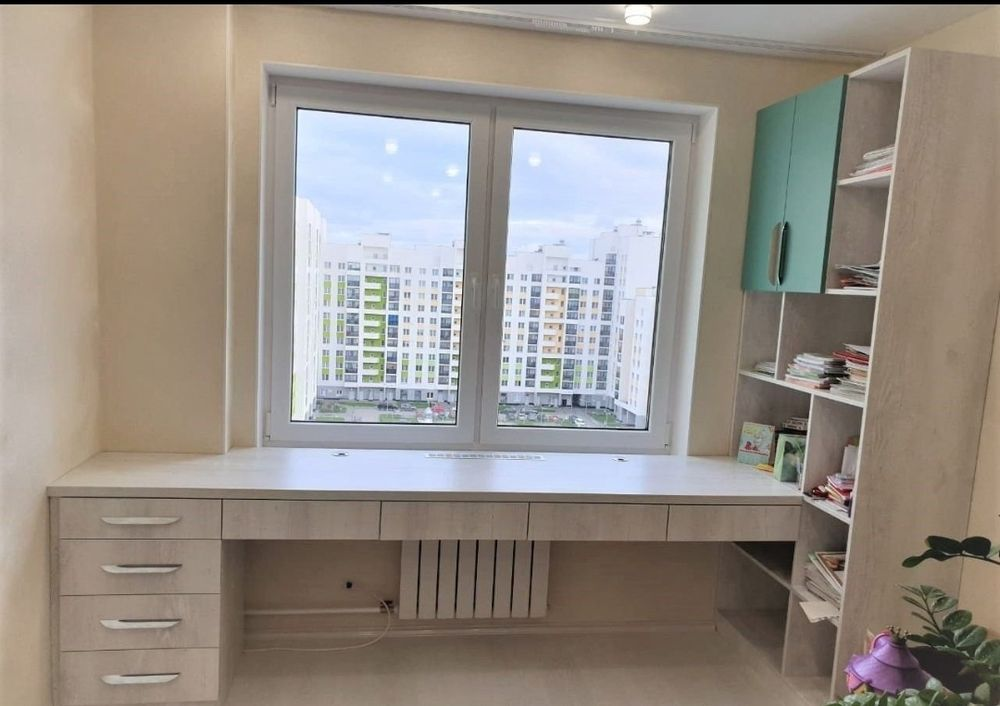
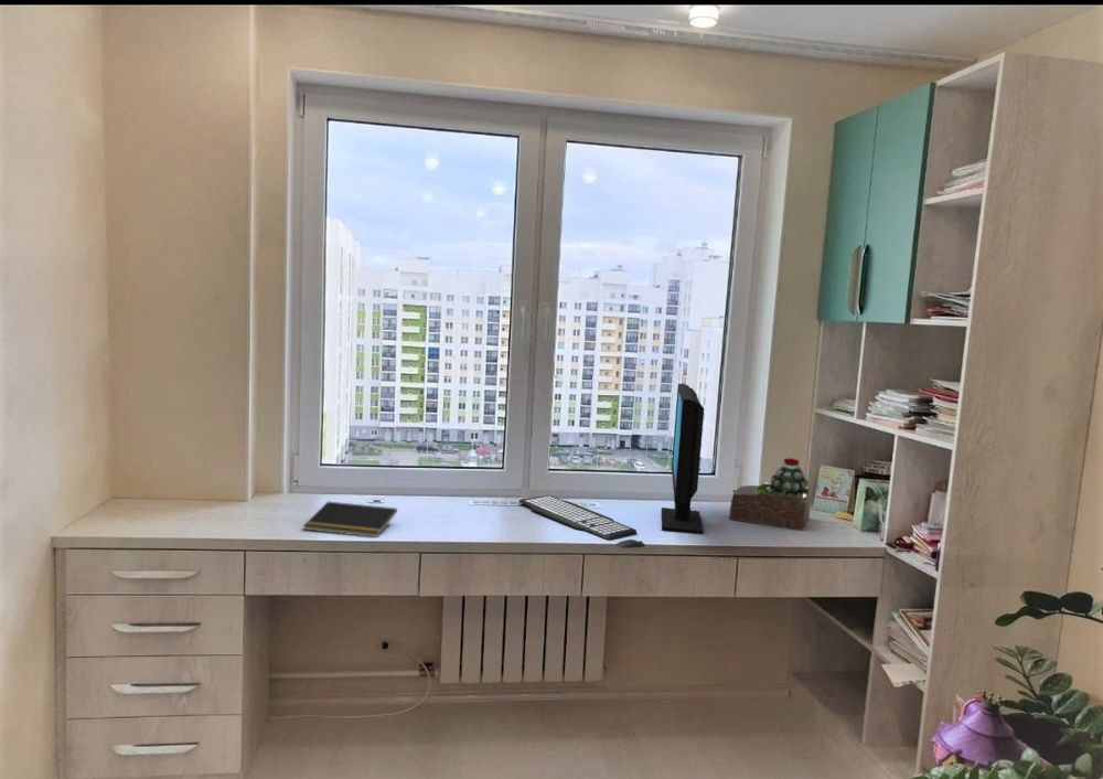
+ computer monitor [661,383,705,535]
+ keyboard [517,494,646,548]
+ succulent plant [728,457,812,532]
+ notepad [302,501,398,538]
